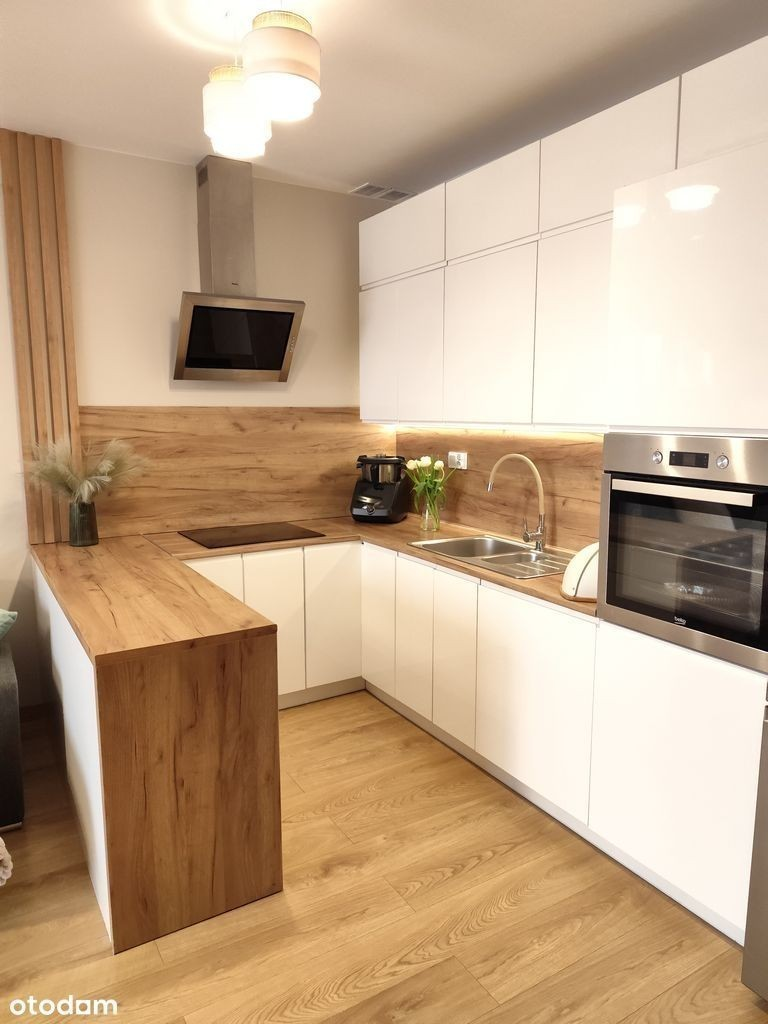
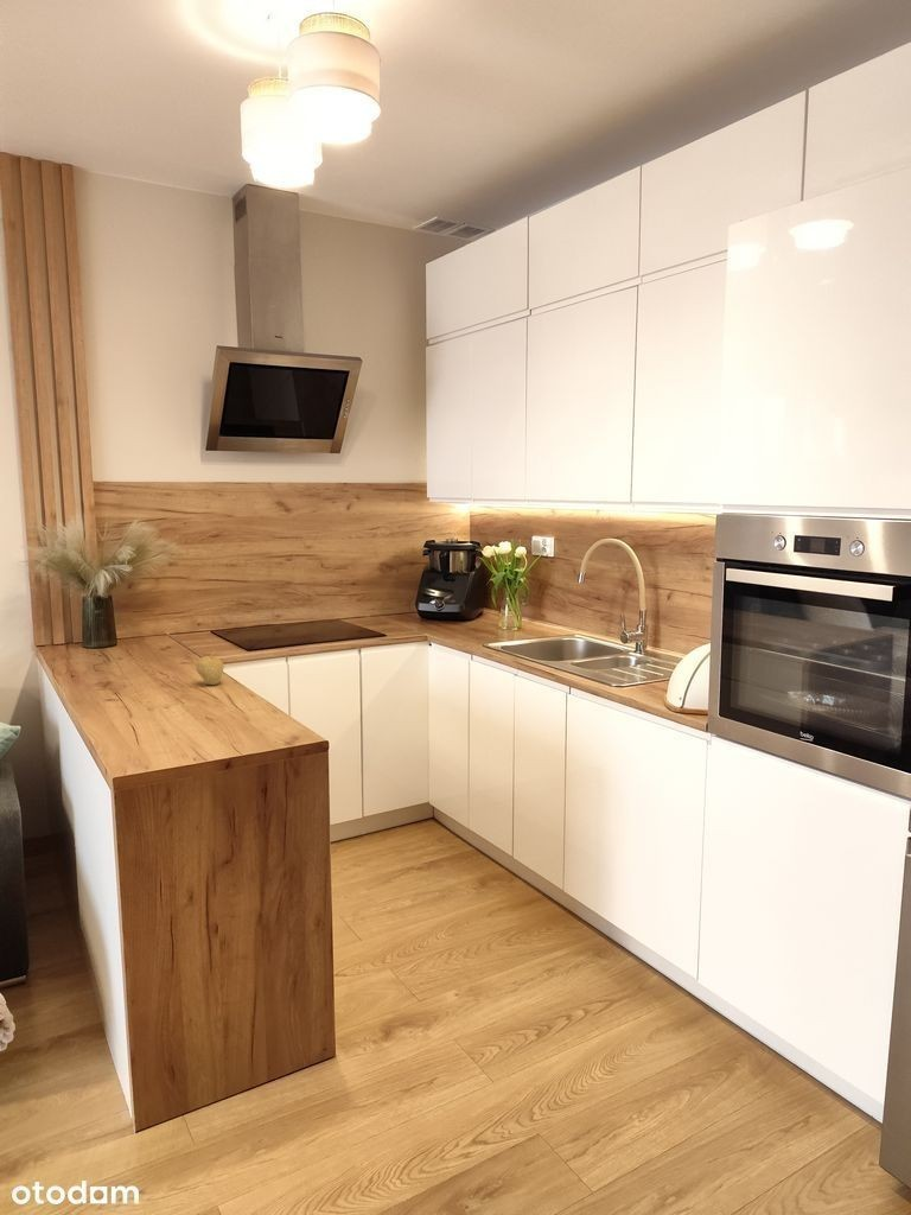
+ fruit [195,649,225,686]
